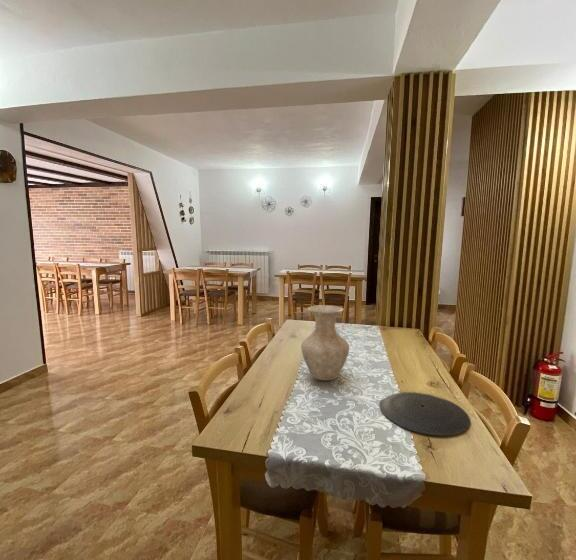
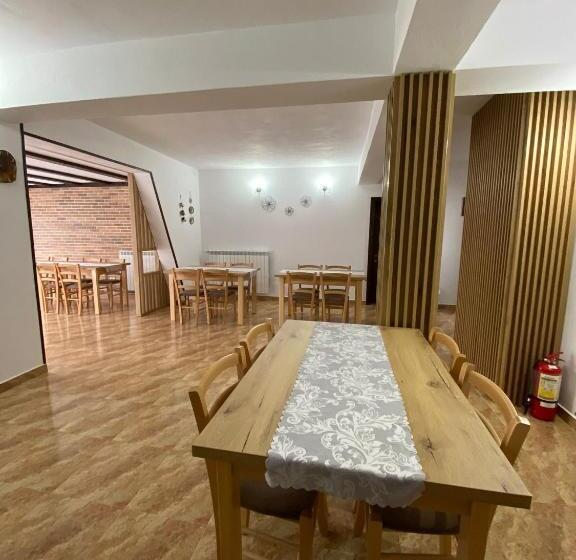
- plate [378,391,471,436]
- vase [300,304,350,382]
